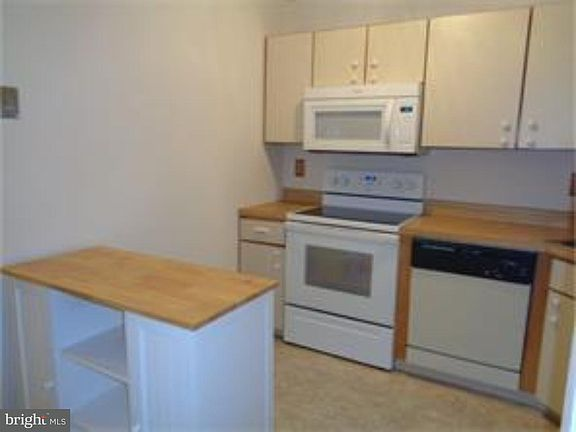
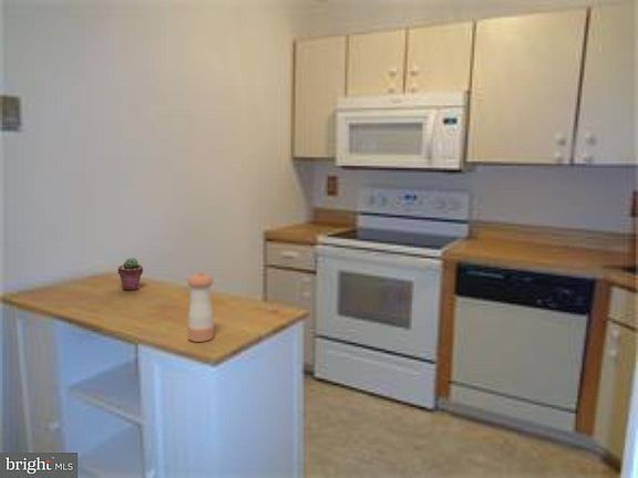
+ potted succulent [117,257,144,291]
+ pepper shaker [186,271,215,343]
